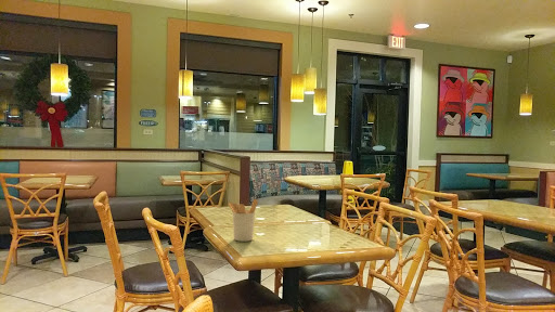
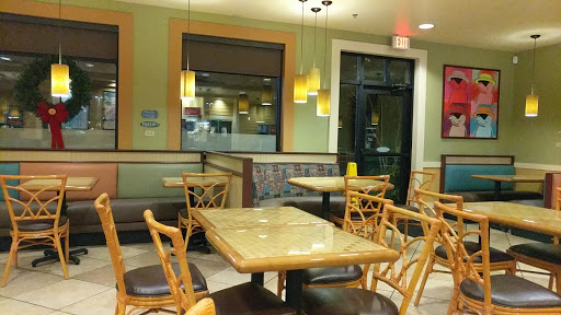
- utensil holder [228,198,259,243]
